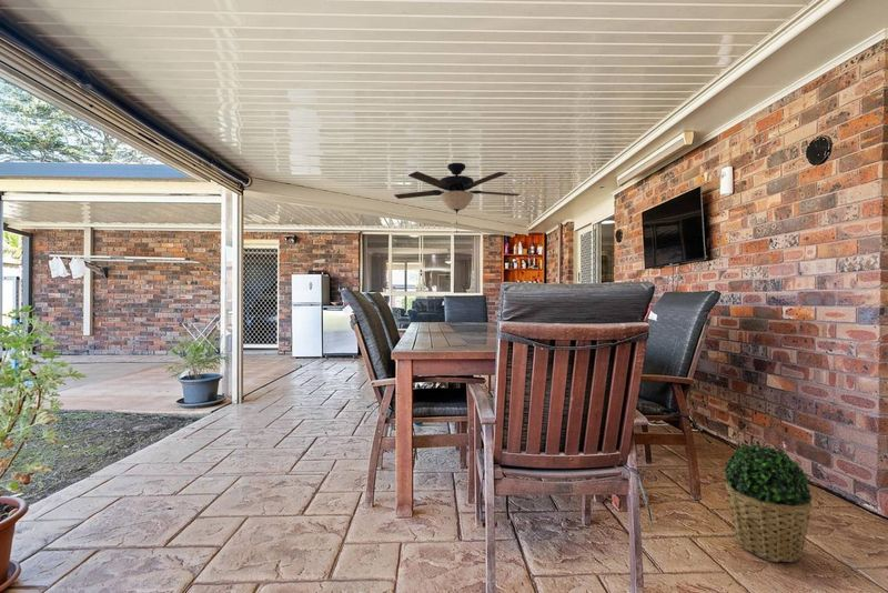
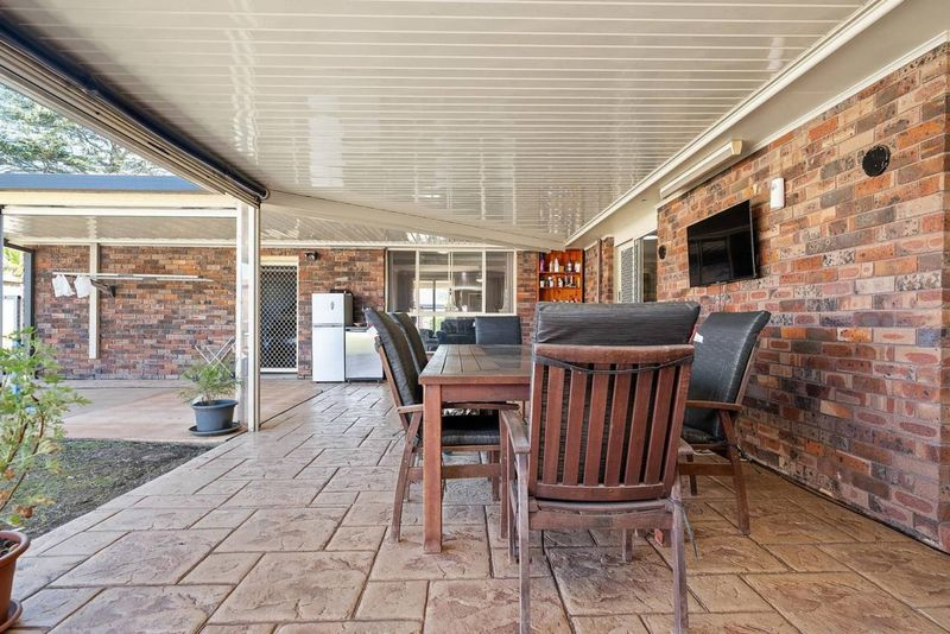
- potted plant [723,443,814,564]
- ceiling fan [393,162,521,234]
